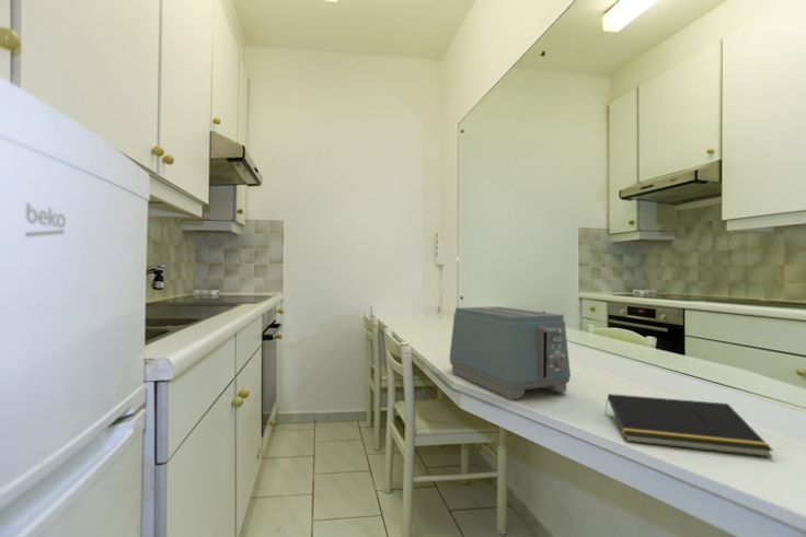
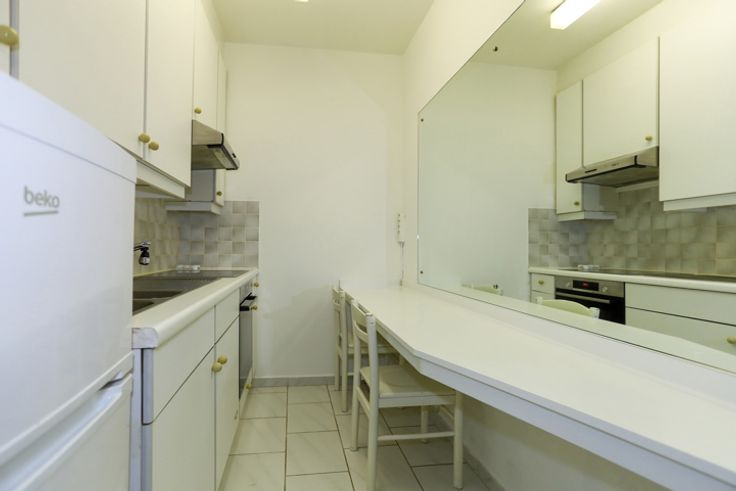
- toaster [448,305,572,400]
- notepad [603,393,774,458]
